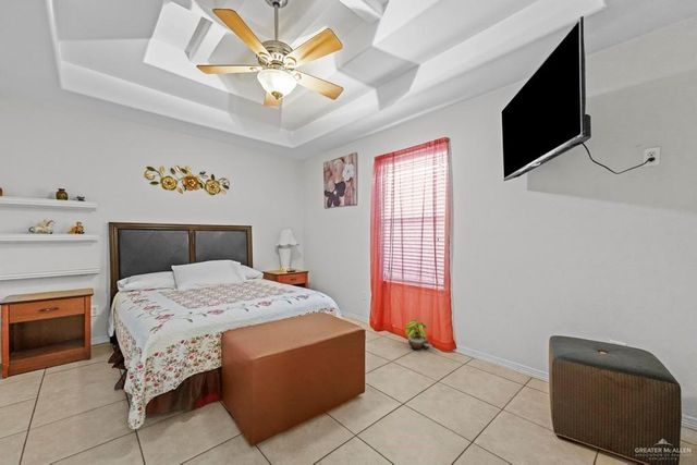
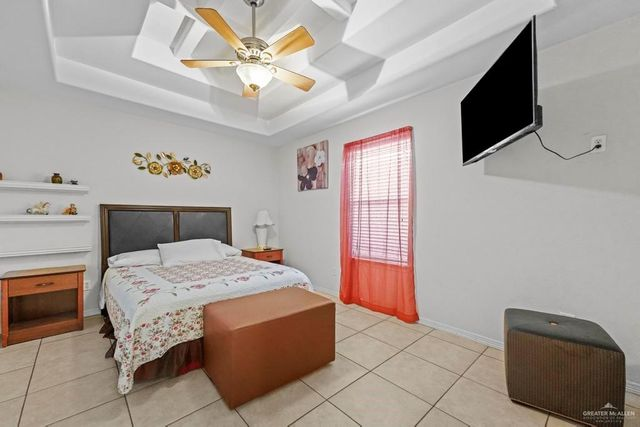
- potted plant [404,316,431,351]
